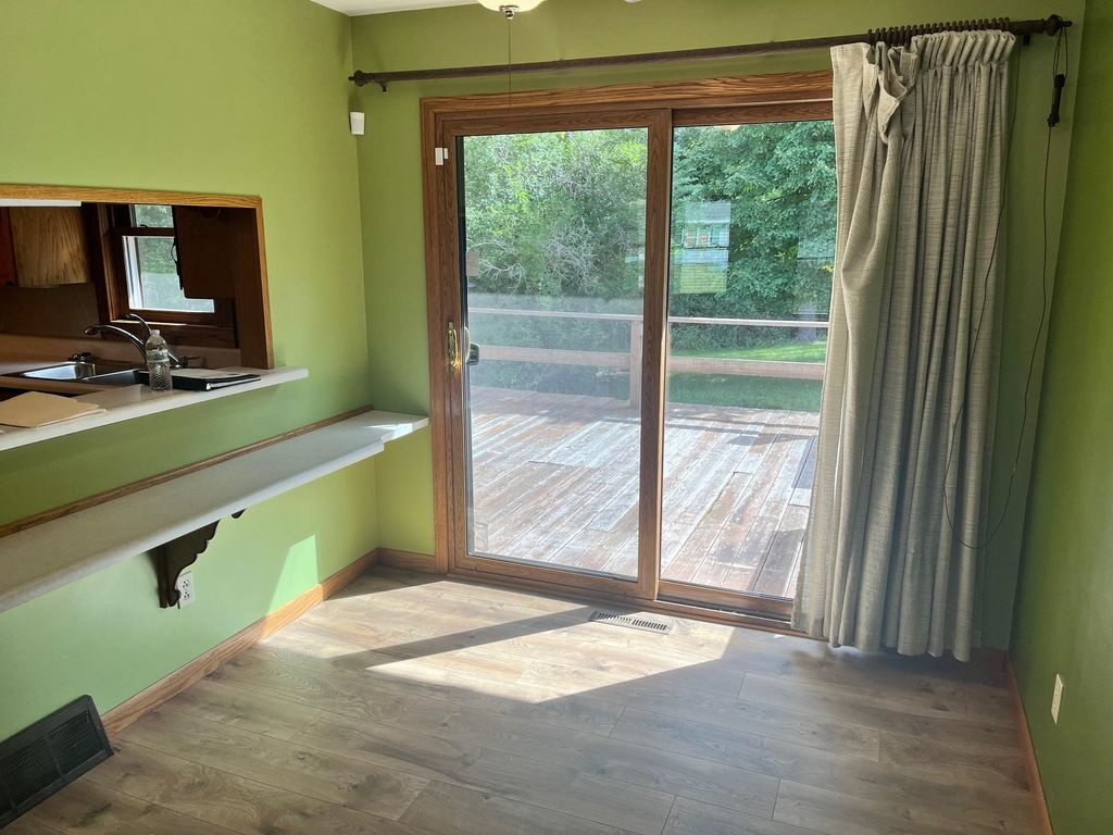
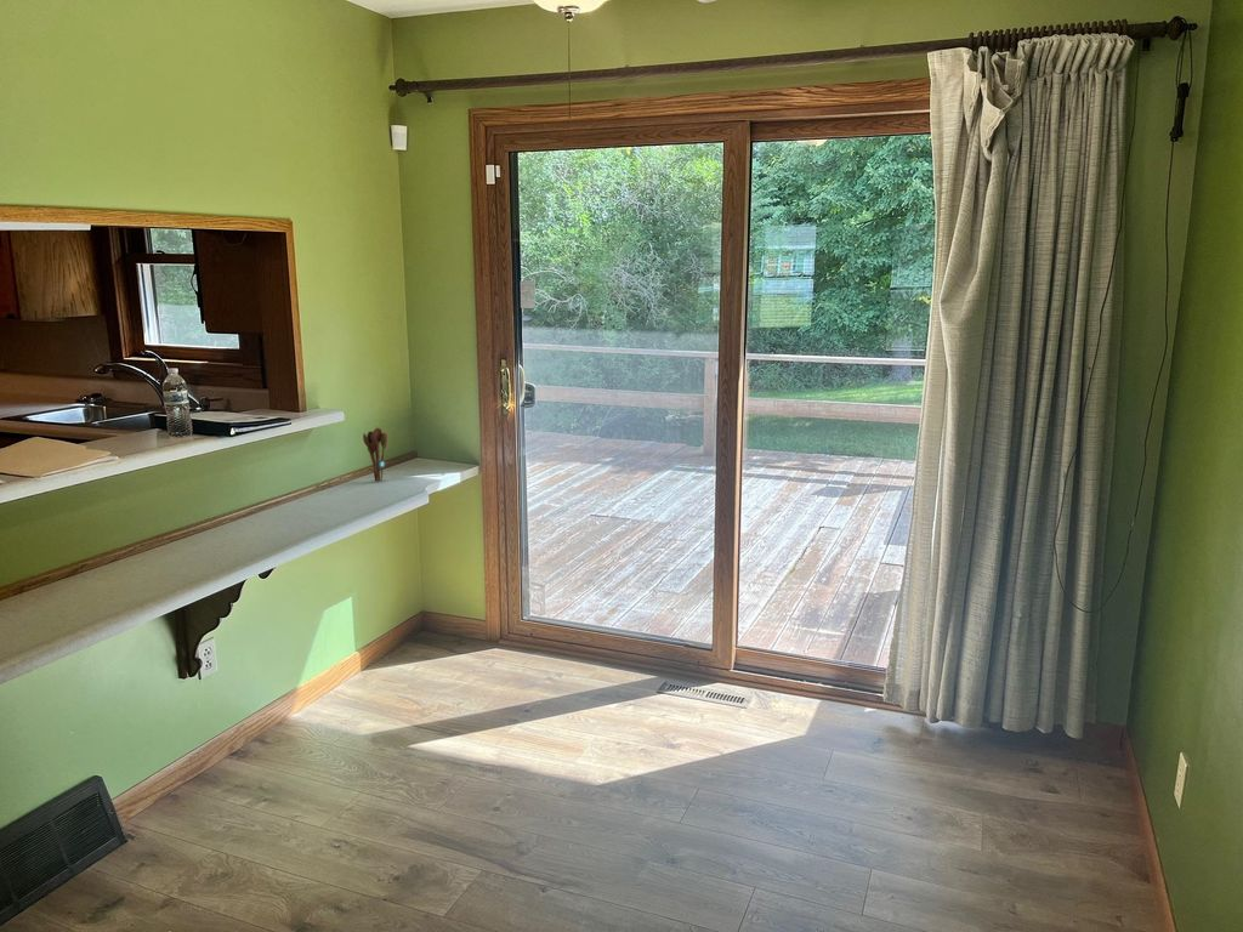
+ utensil holder [362,427,388,483]
